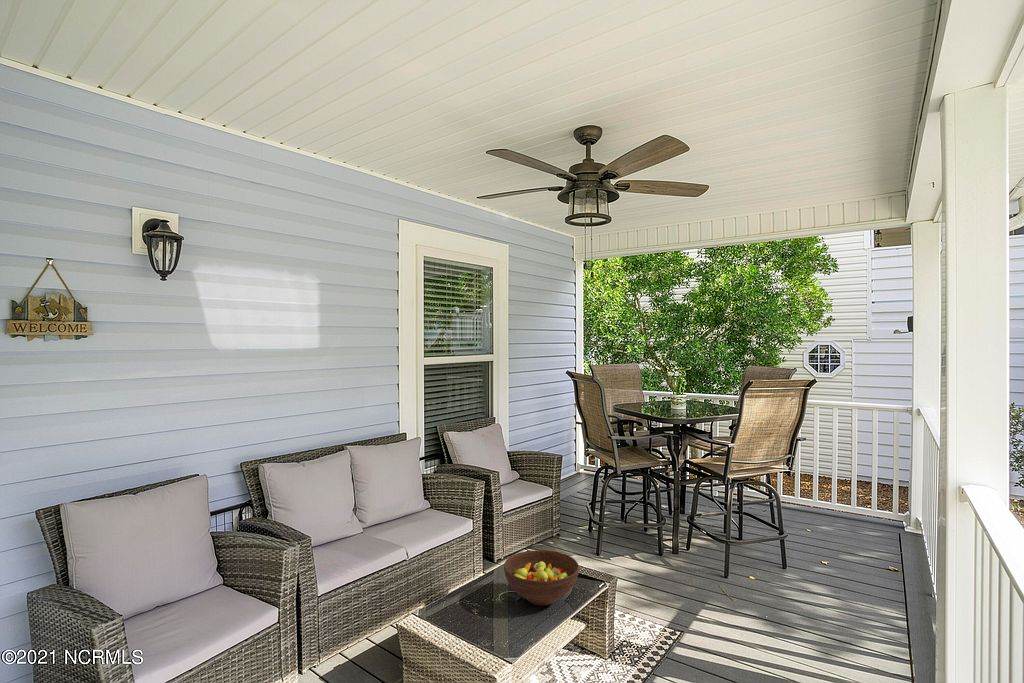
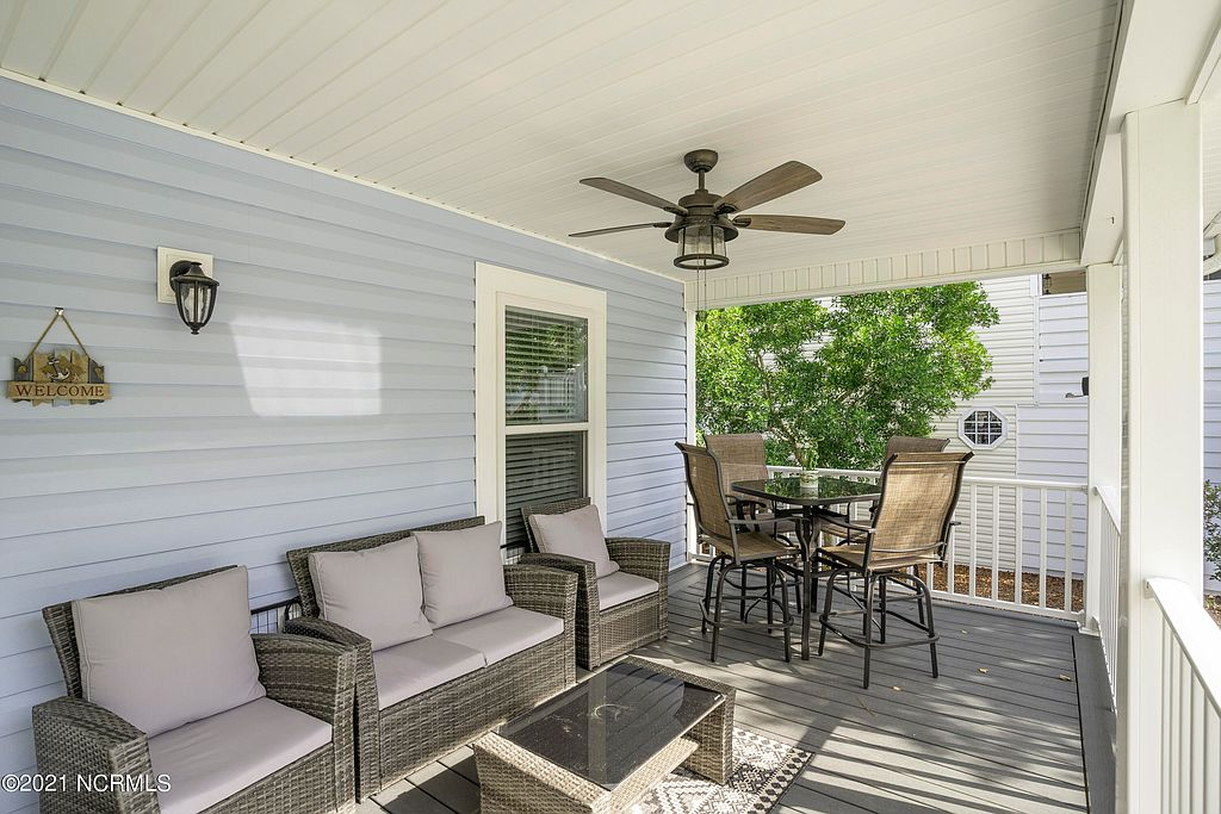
- fruit bowl [503,549,580,606]
